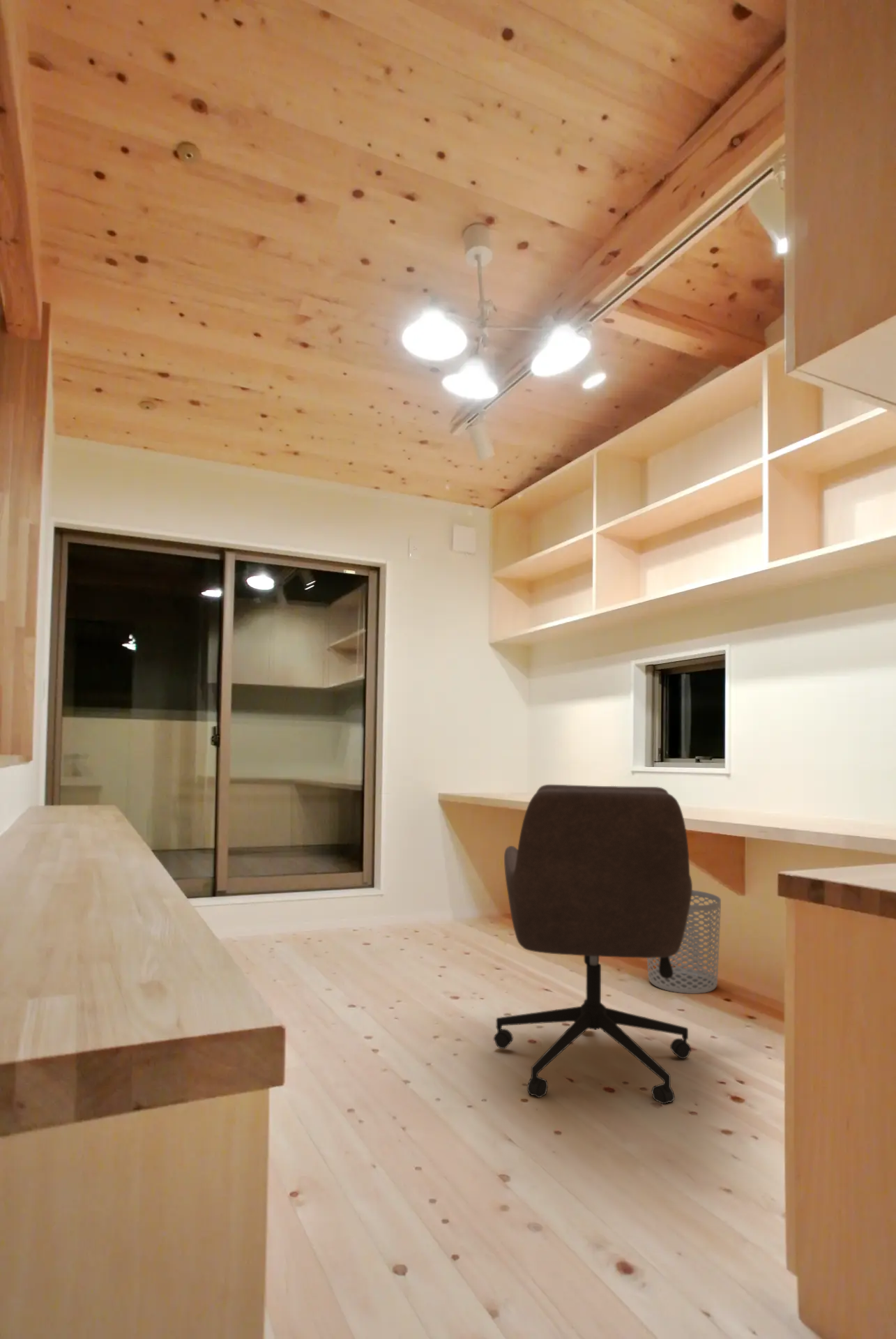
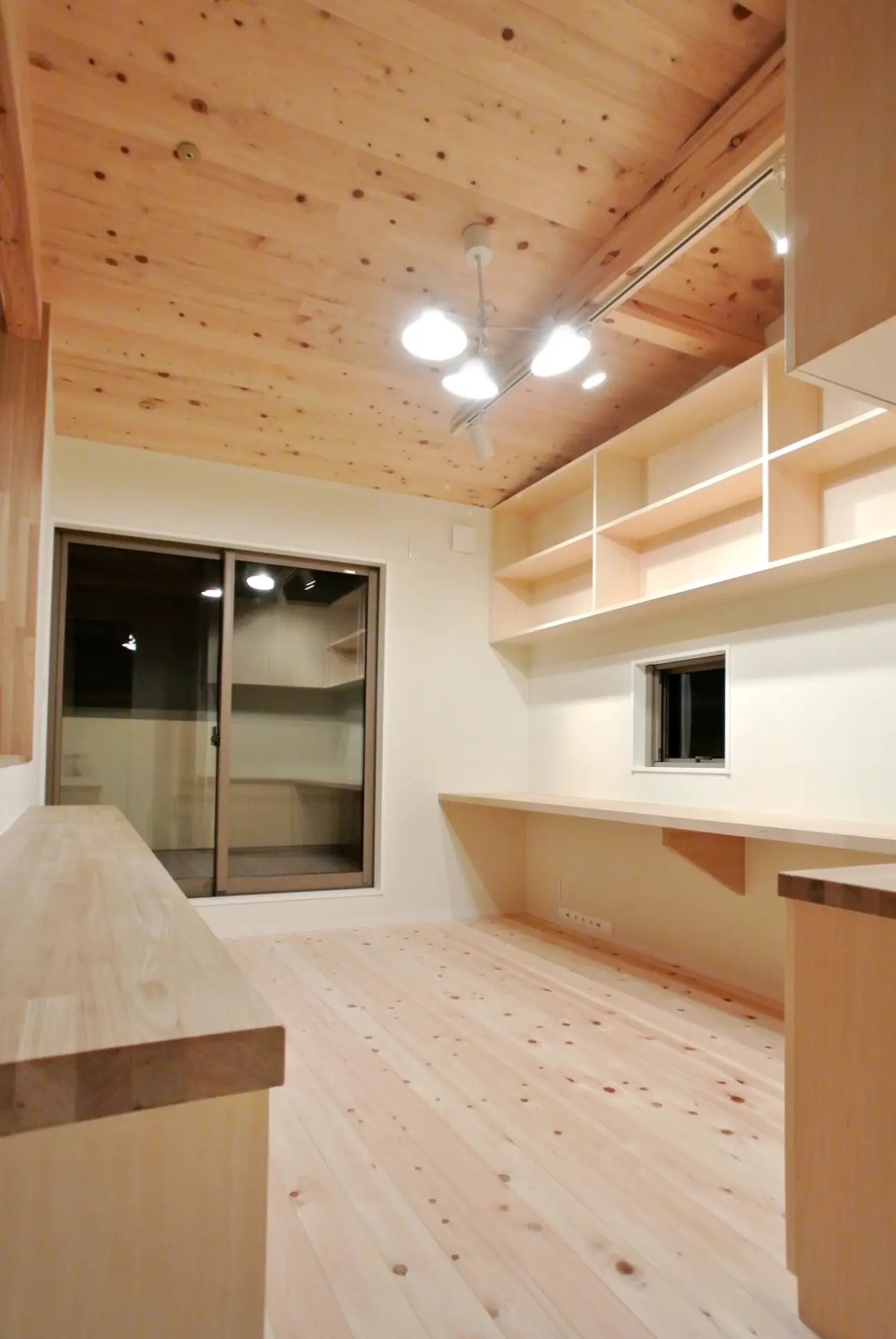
- office chair [493,784,693,1105]
- waste bin [646,889,722,994]
